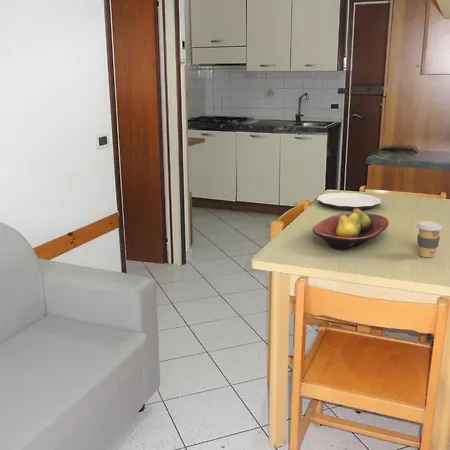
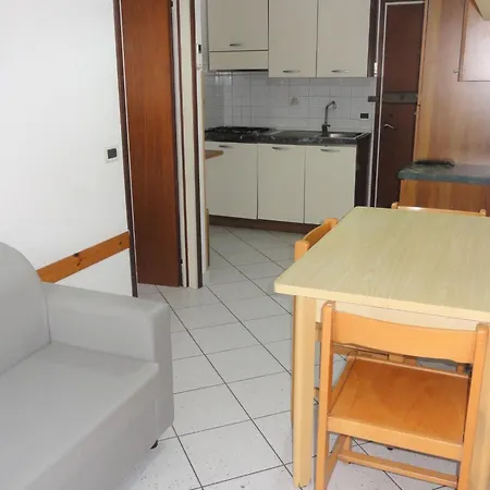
- plate [316,192,382,211]
- fruit bowl [312,209,390,251]
- coffee cup [416,220,444,258]
